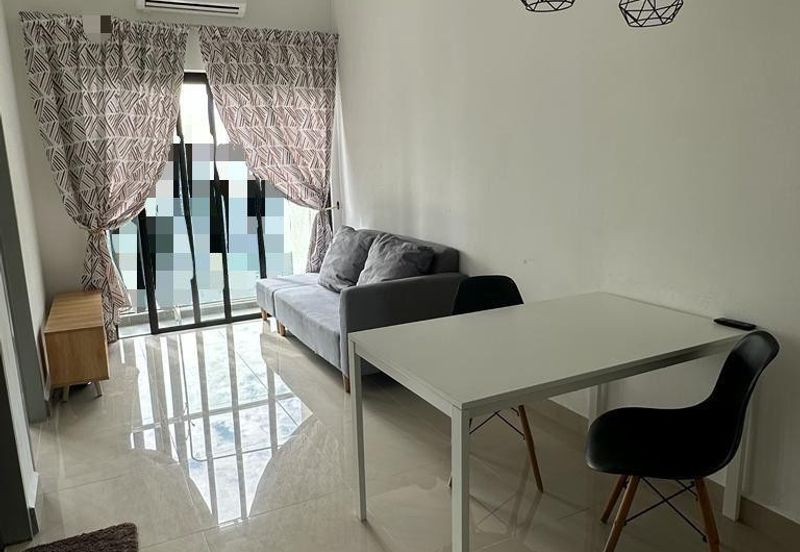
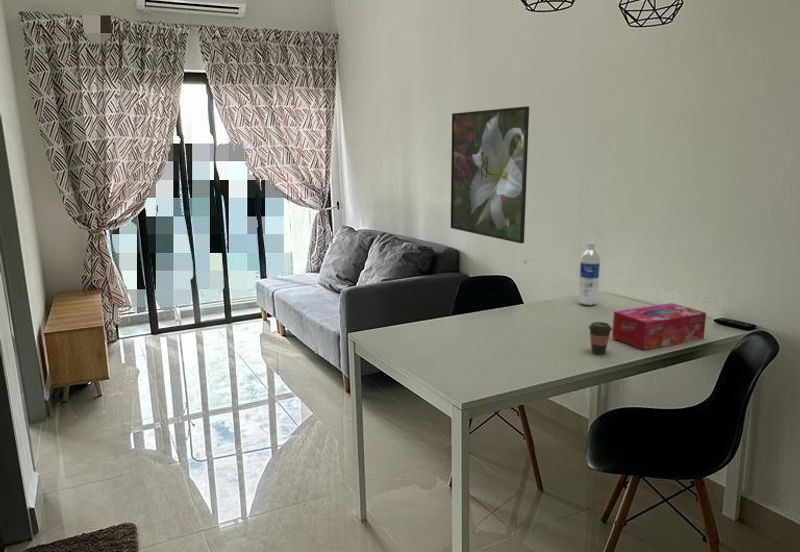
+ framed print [450,105,530,244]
+ water bottle [578,241,601,306]
+ tissue box [611,302,707,351]
+ coffee cup [587,321,613,355]
